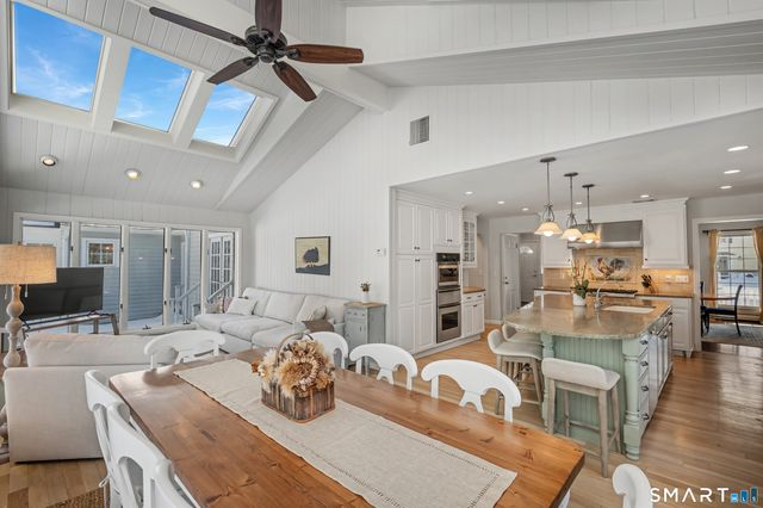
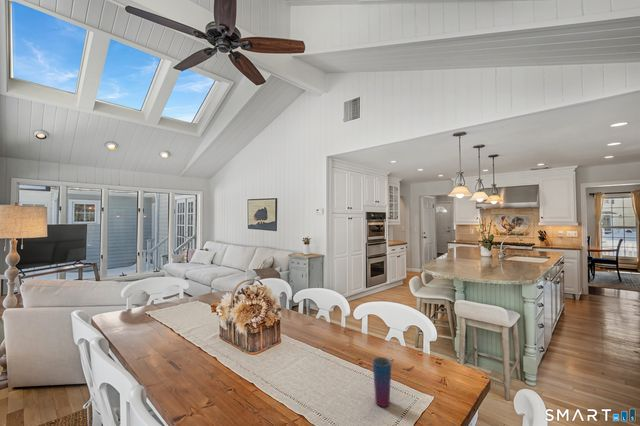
+ cup [372,356,392,408]
